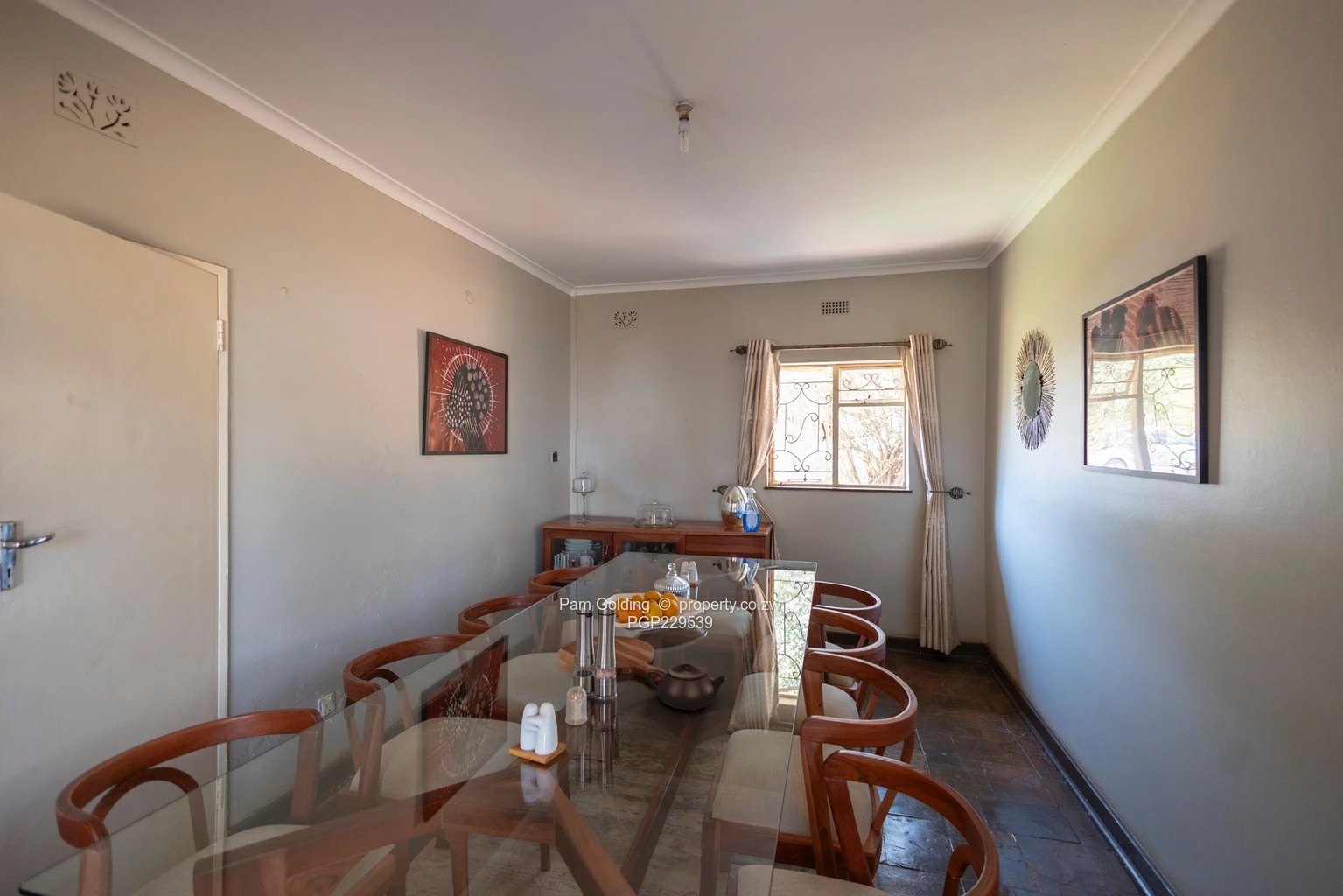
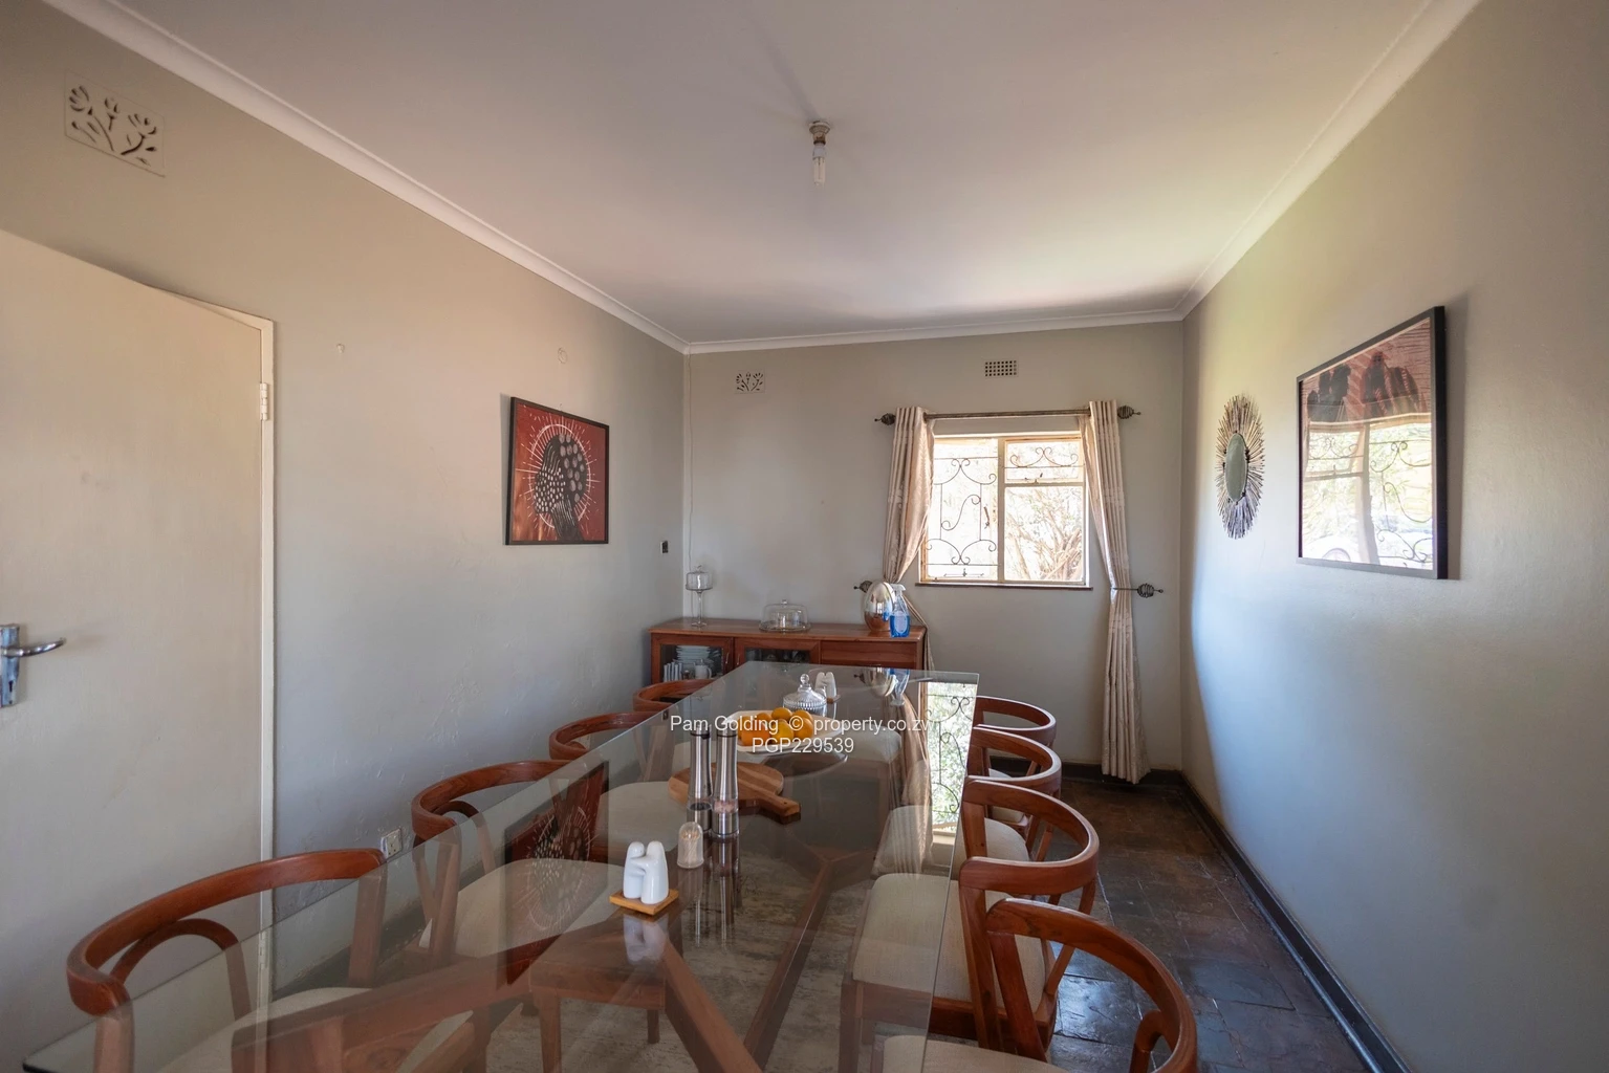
- teapot [646,662,727,711]
